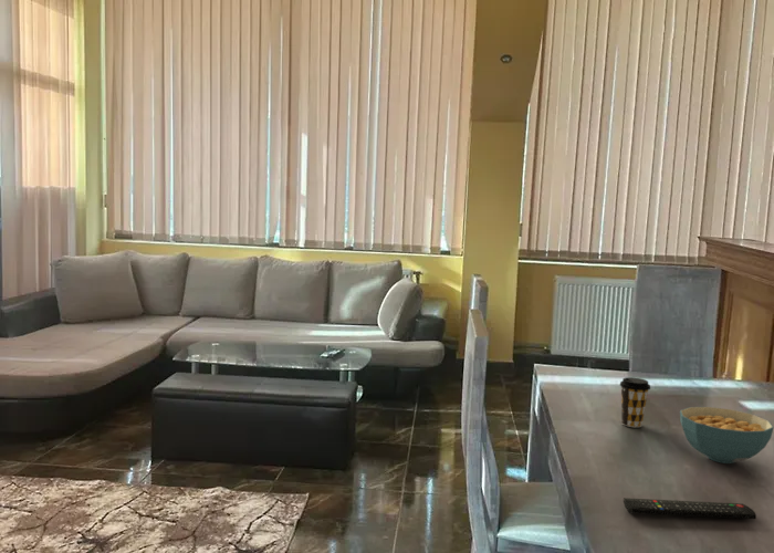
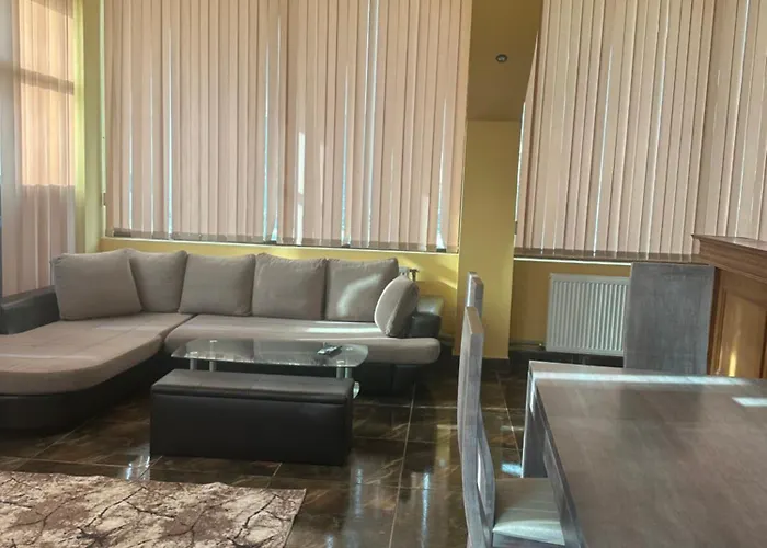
- cereal bowl [679,406,774,465]
- coffee cup [619,376,651,428]
- remote control [623,497,757,520]
